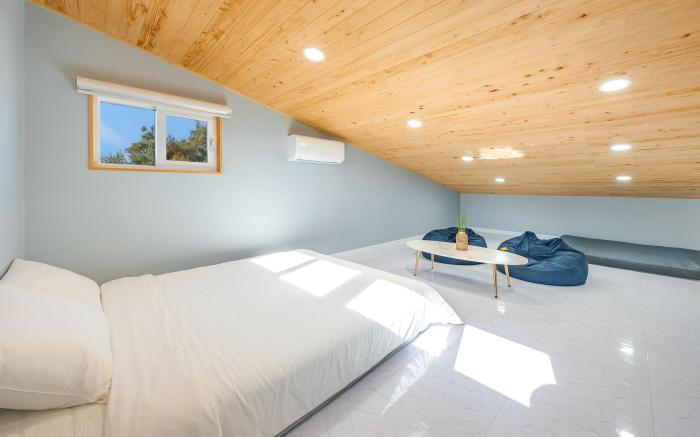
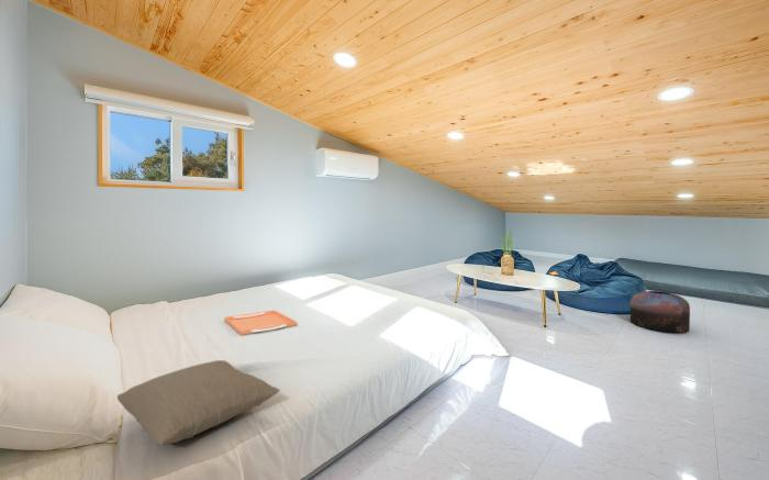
+ serving tray [223,309,298,336]
+ pouf [629,290,691,333]
+ pillow [116,359,281,446]
